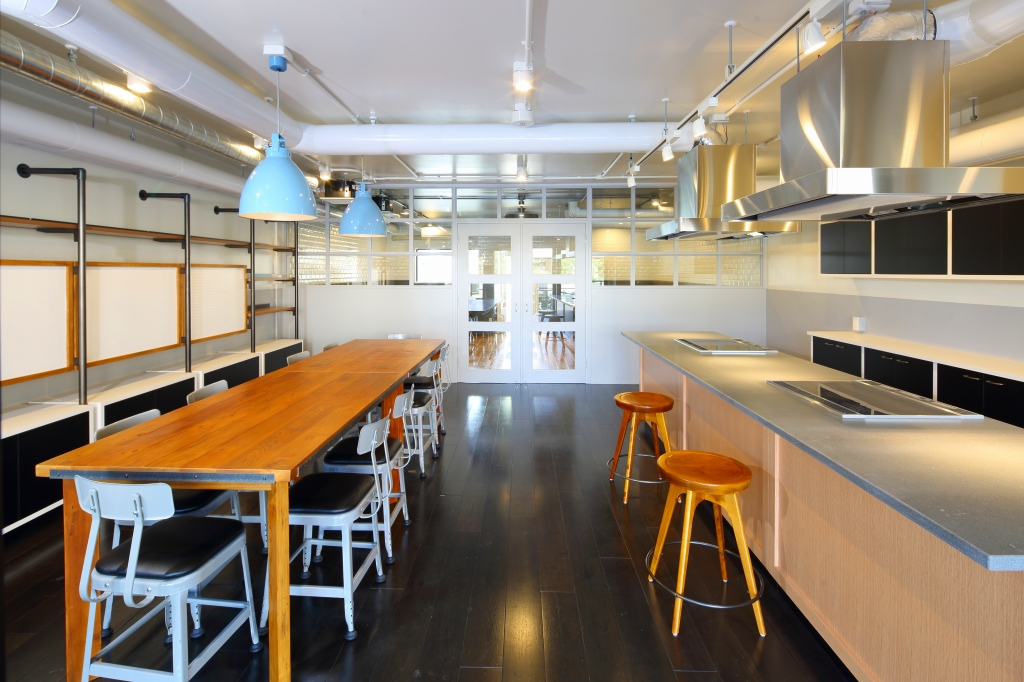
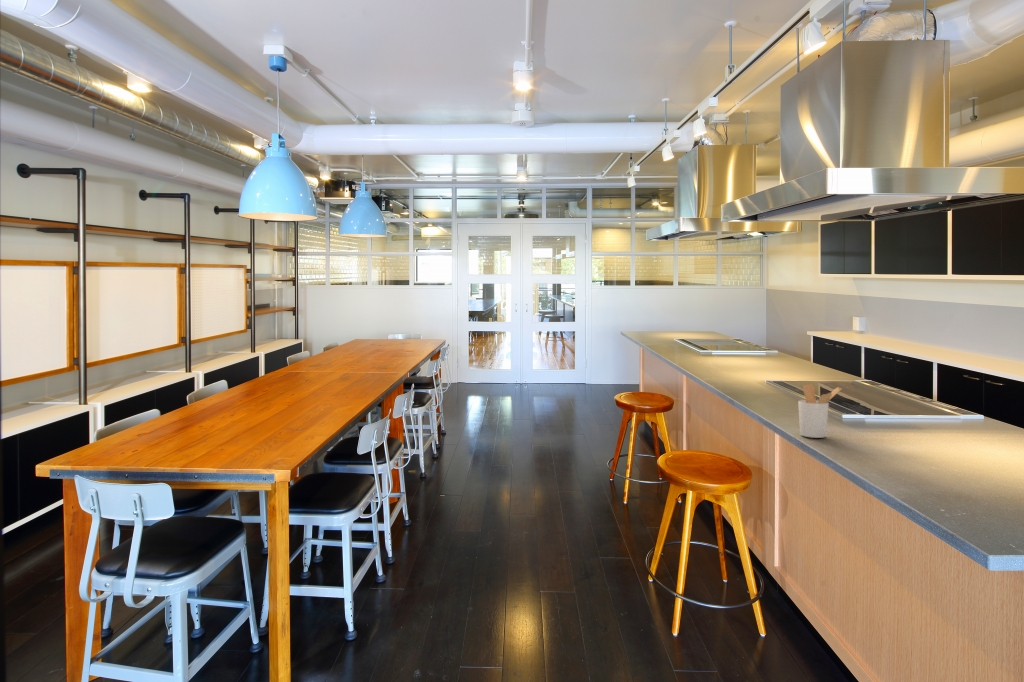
+ utensil holder [797,383,843,439]
